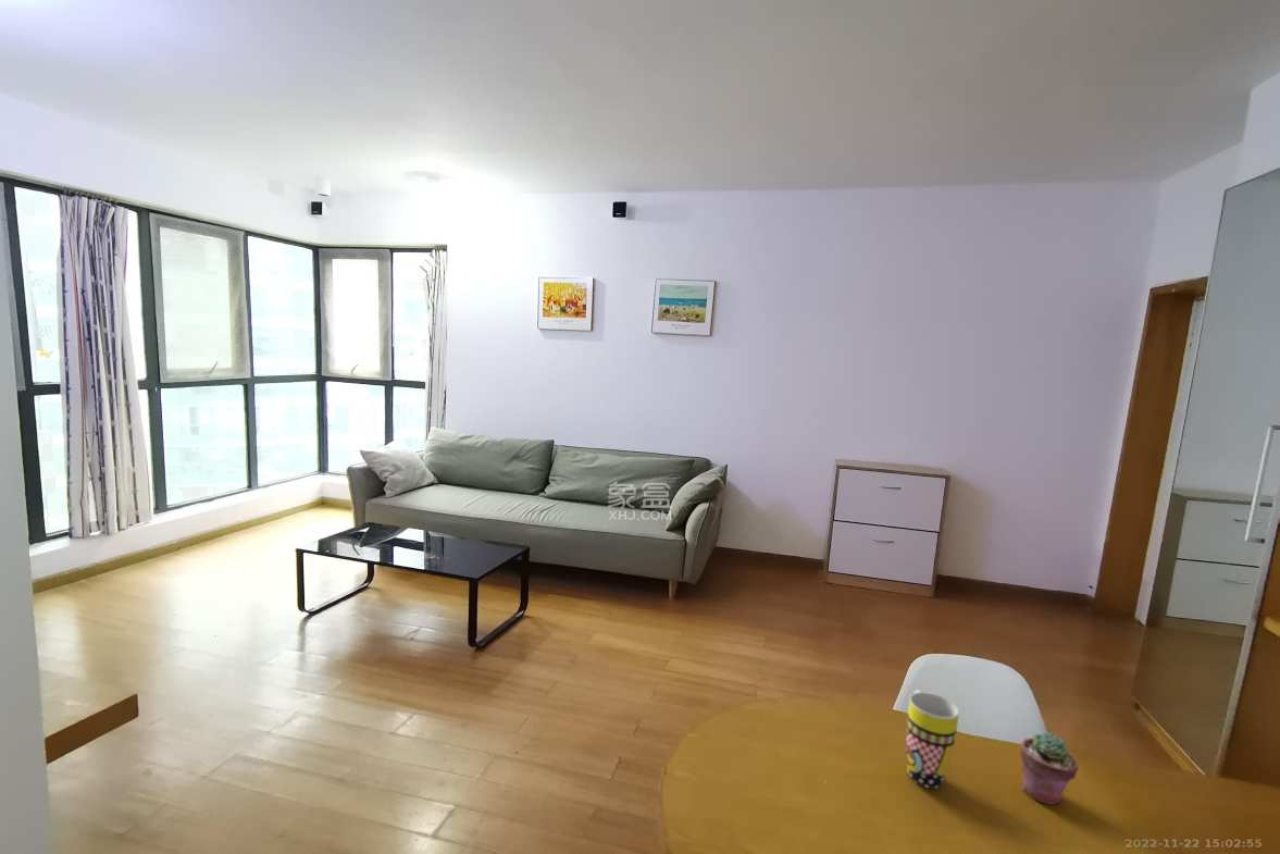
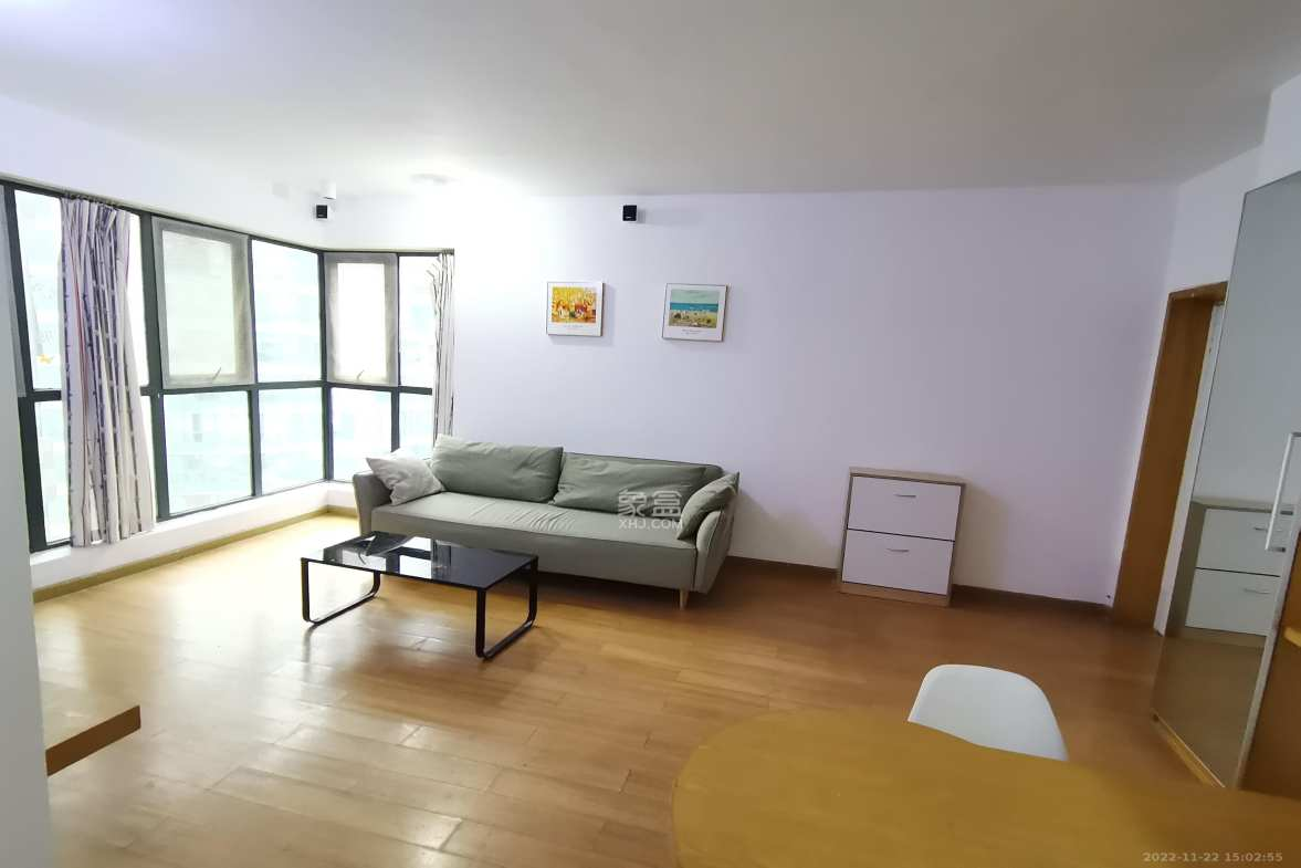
- mug [905,689,960,790]
- potted succulent [1019,731,1080,805]
